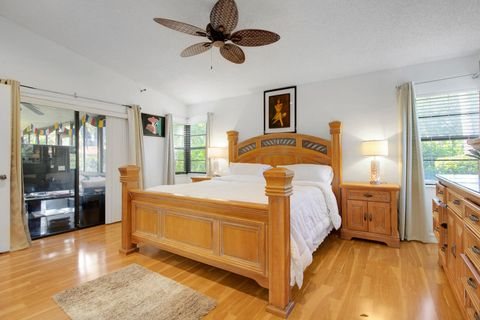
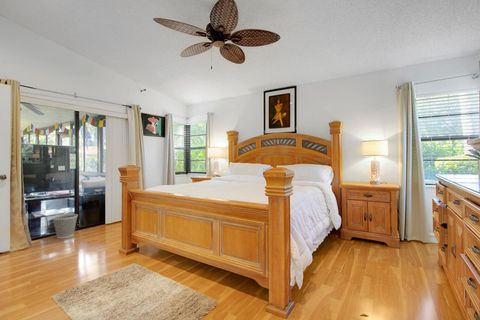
+ wastebasket [51,213,79,240]
